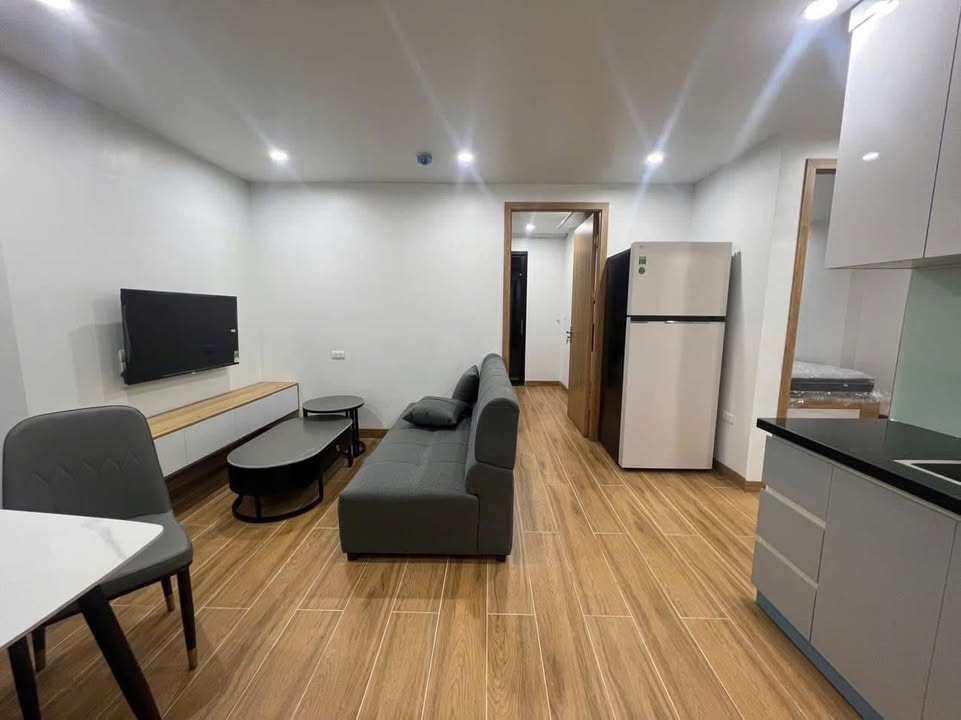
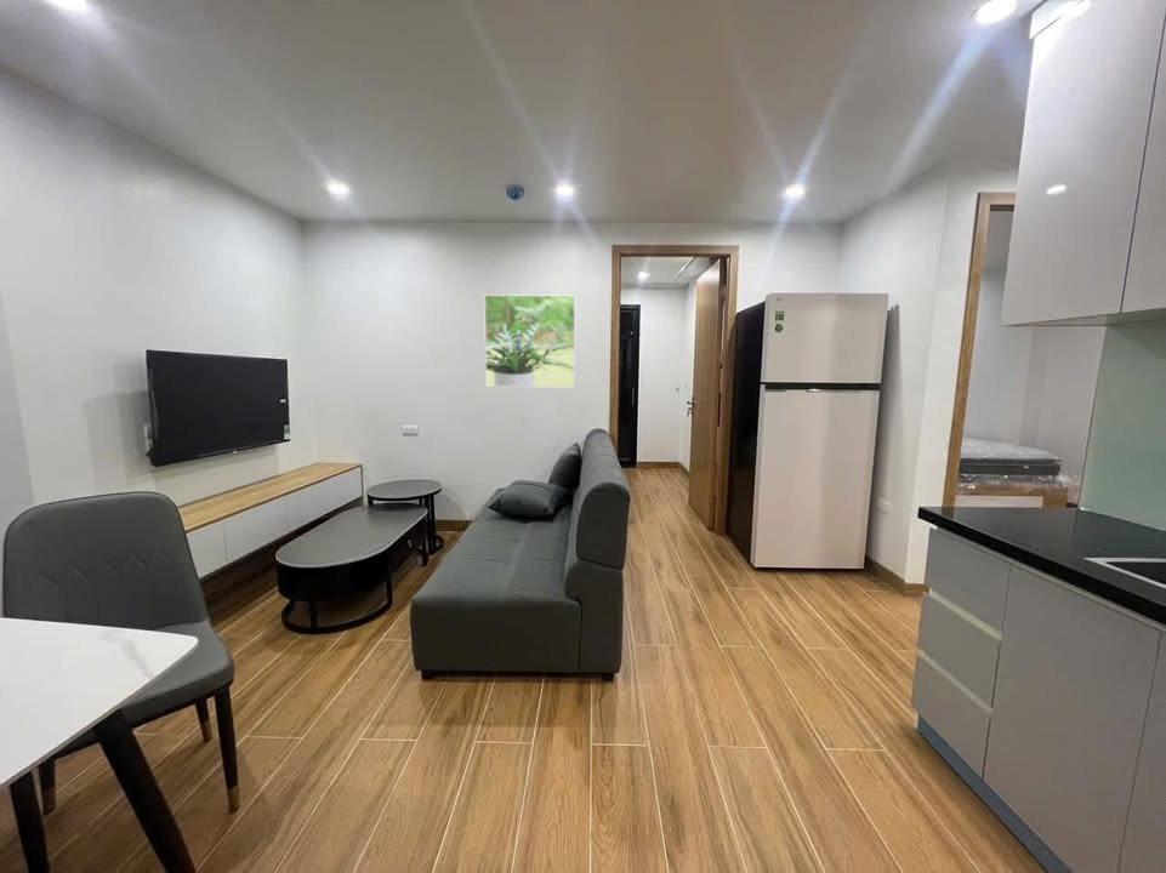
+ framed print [483,293,576,389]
